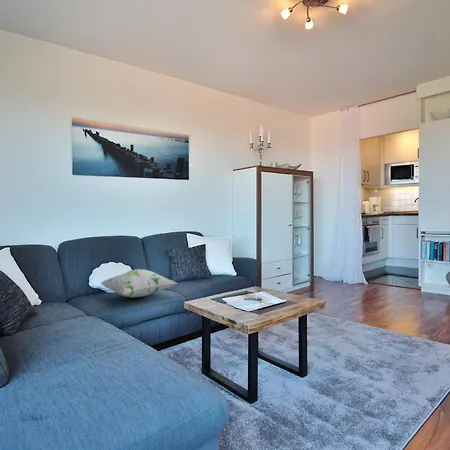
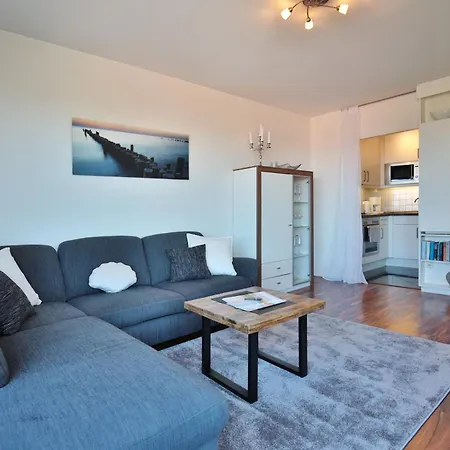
- decorative pillow [99,268,177,299]
